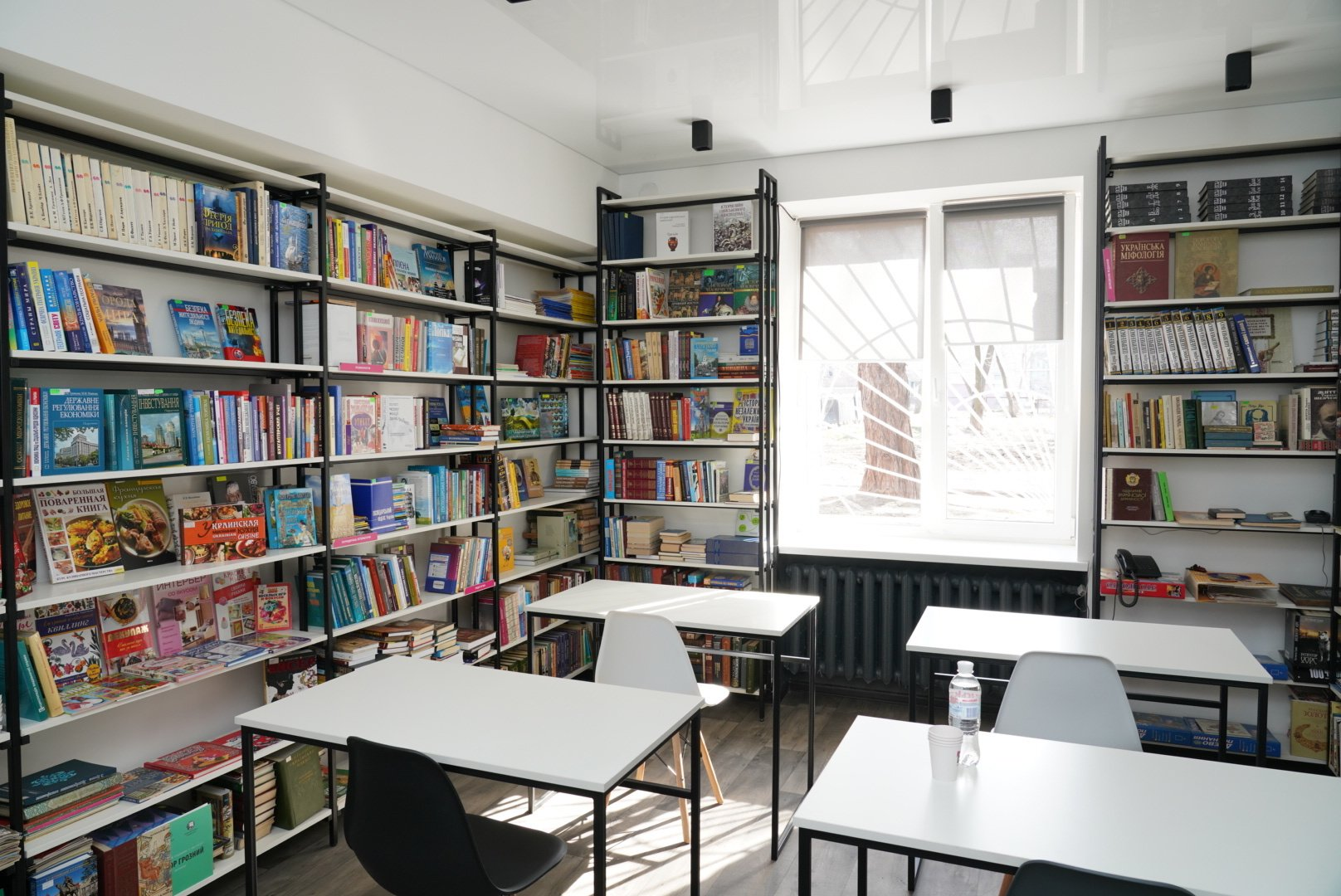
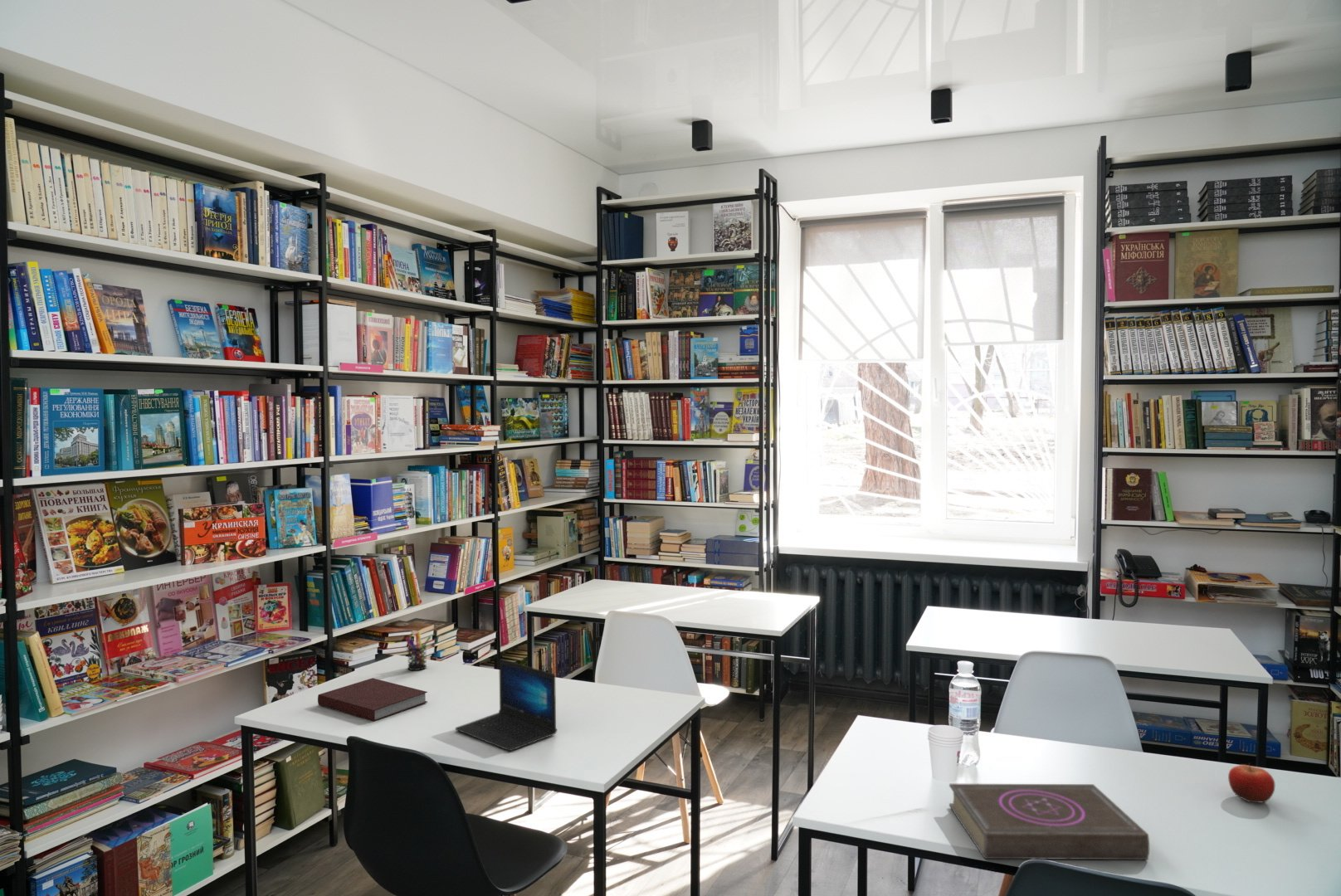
+ laptop [455,658,558,752]
+ book [948,783,1150,860]
+ fruit [1227,762,1275,804]
+ notebook [317,677,428,722]
+ pen holder [405,631,432,671]
